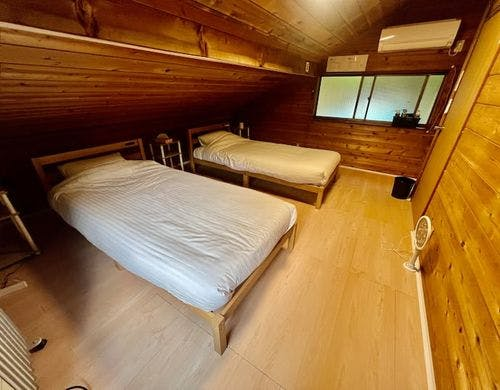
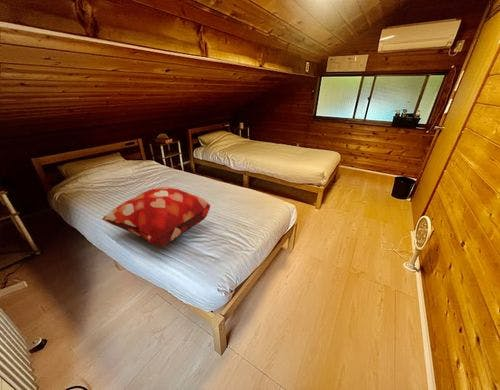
+ decorative pillow [101,186,211,248]
